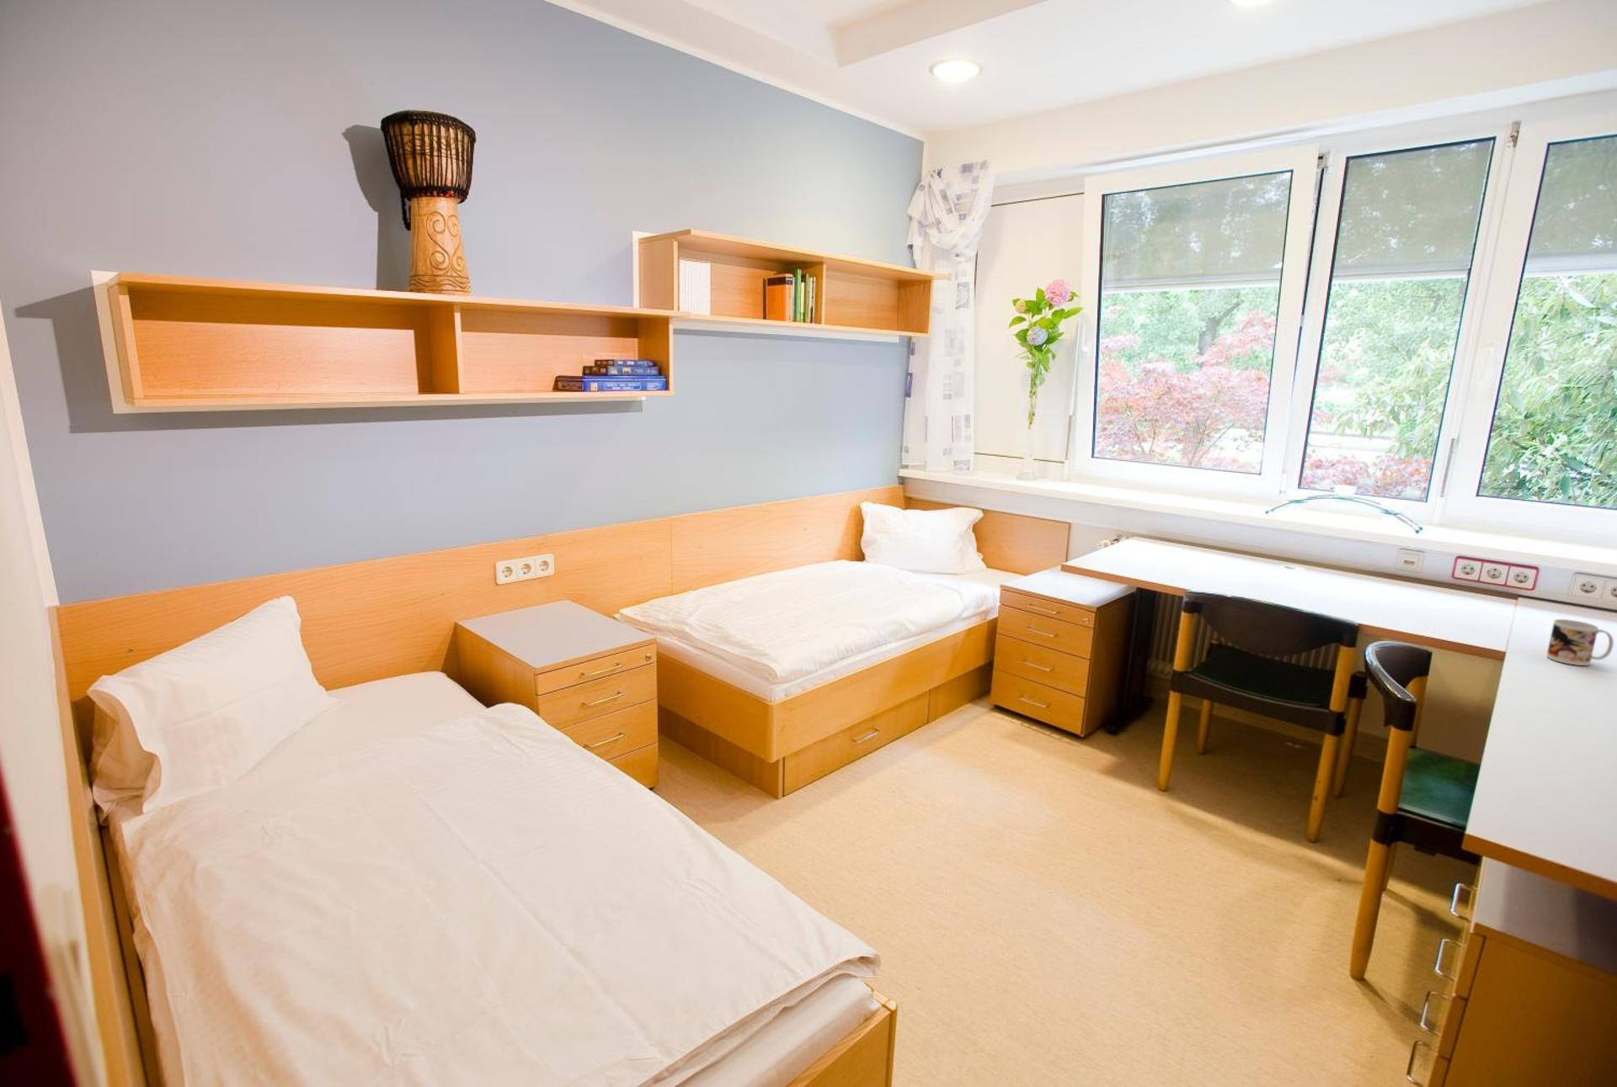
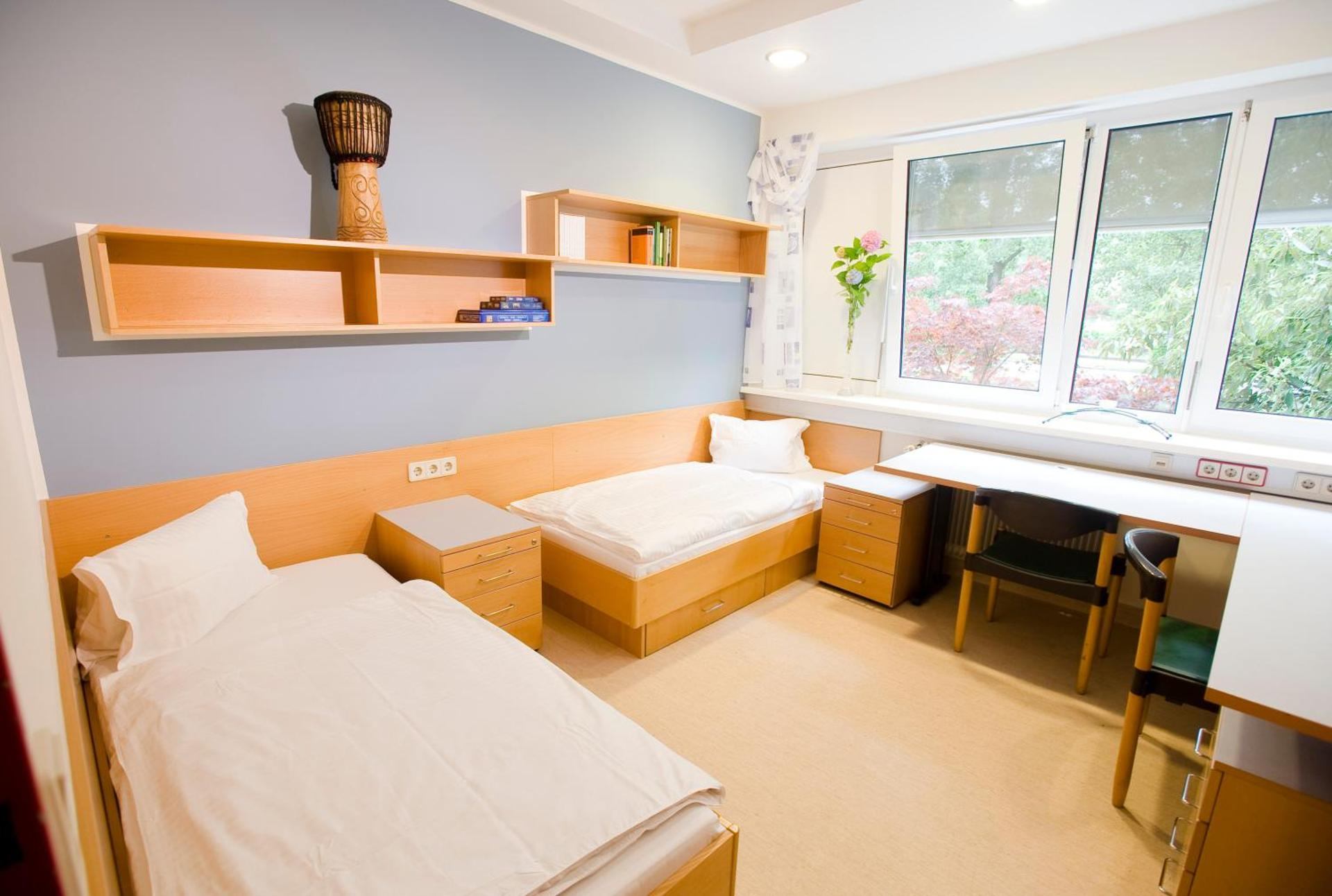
- mug [1545,619,1615,666]
